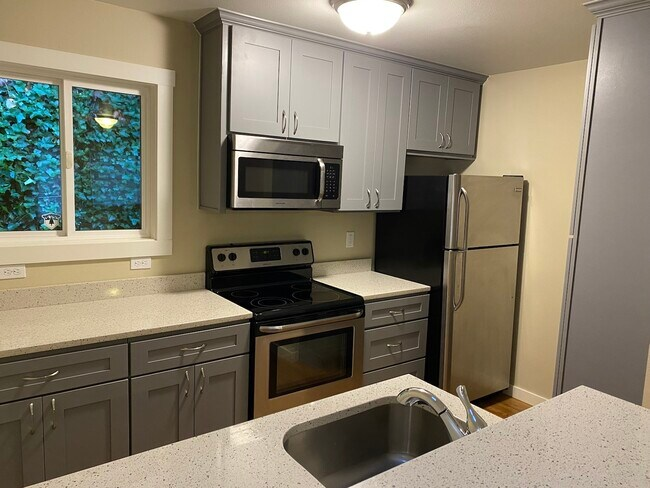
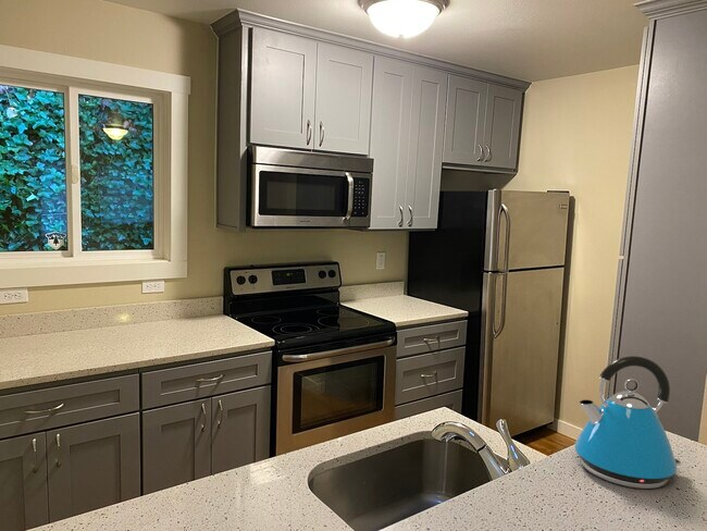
+ kettle [573,355,682,490]
